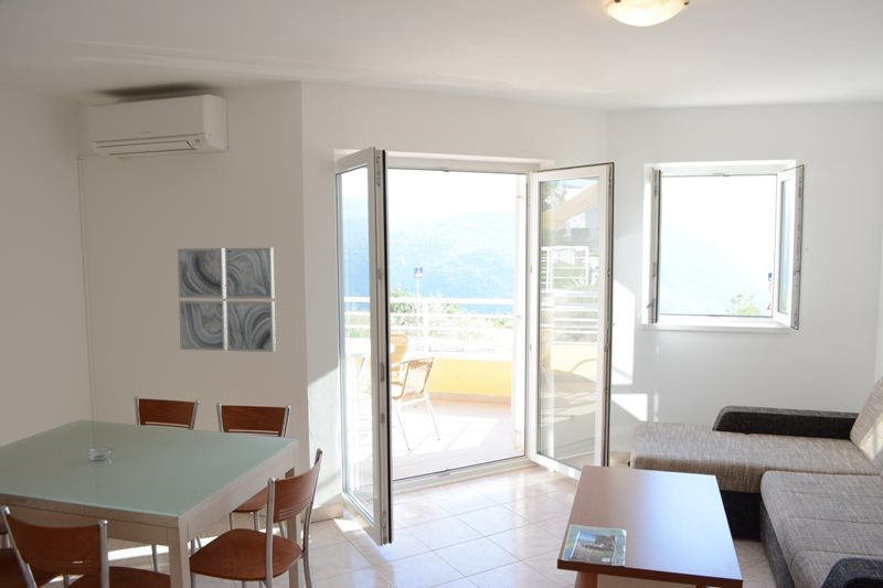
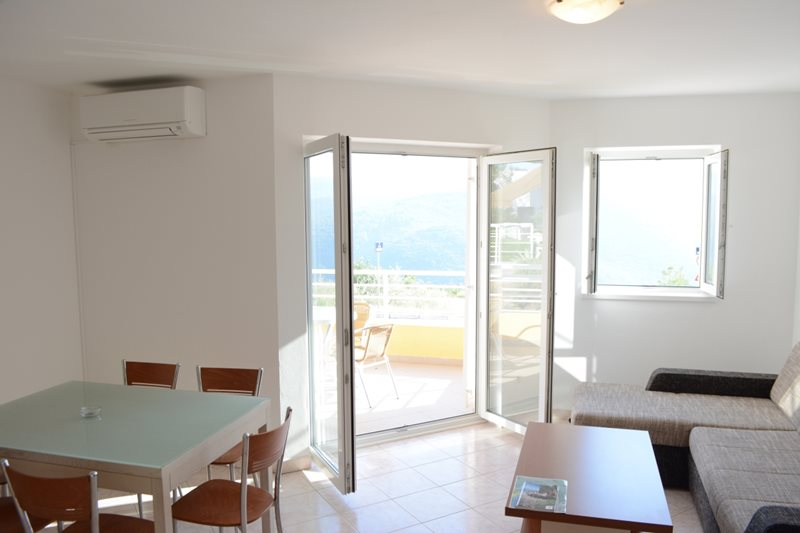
- wall art [177,247,277,353]
